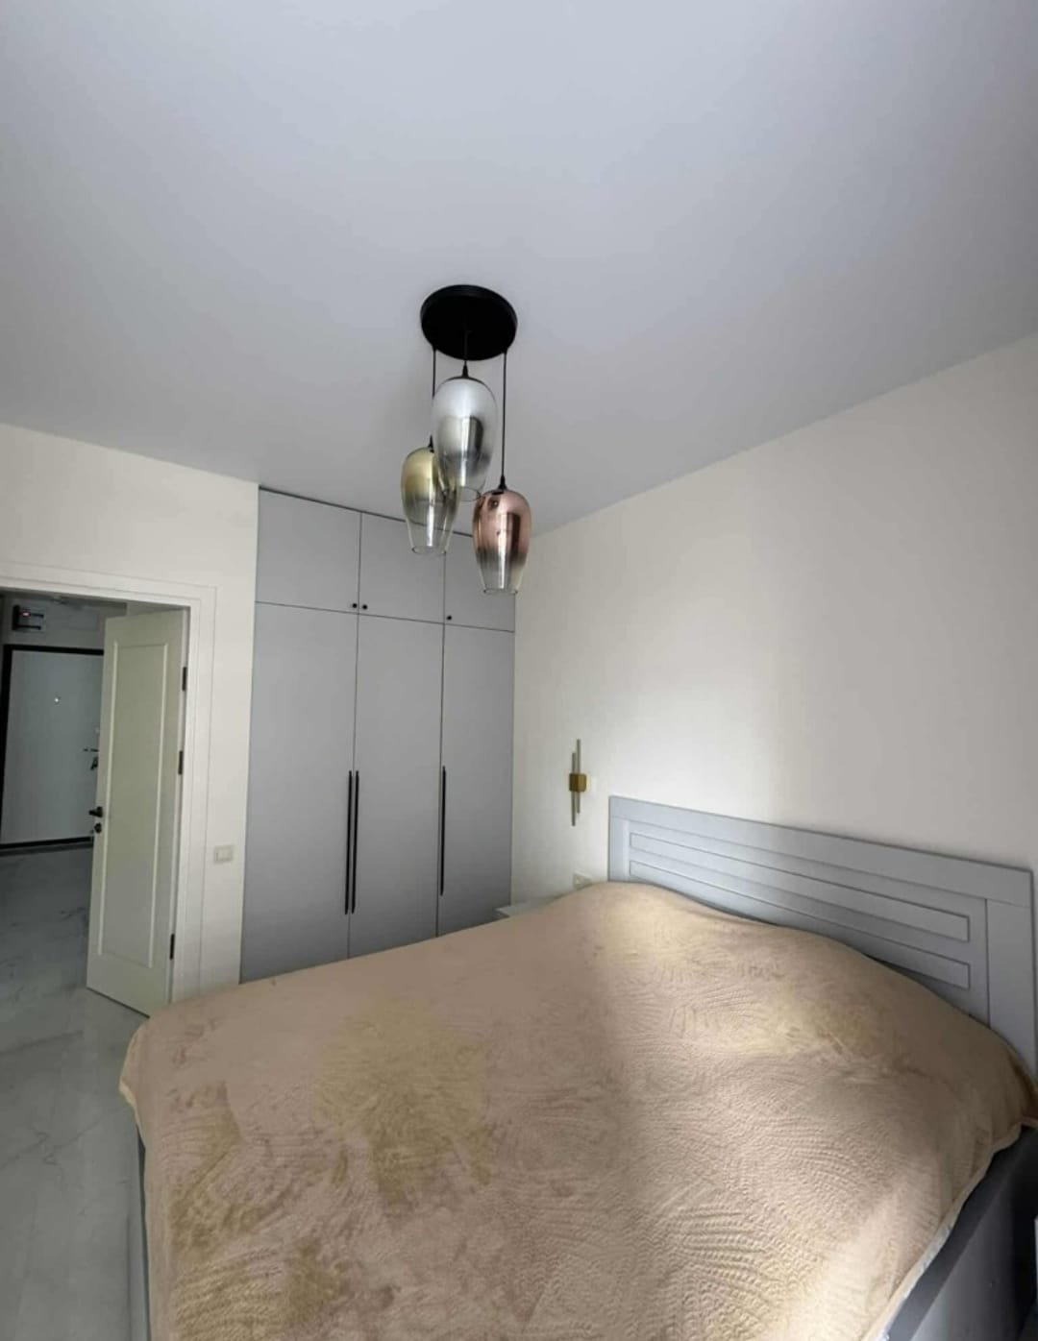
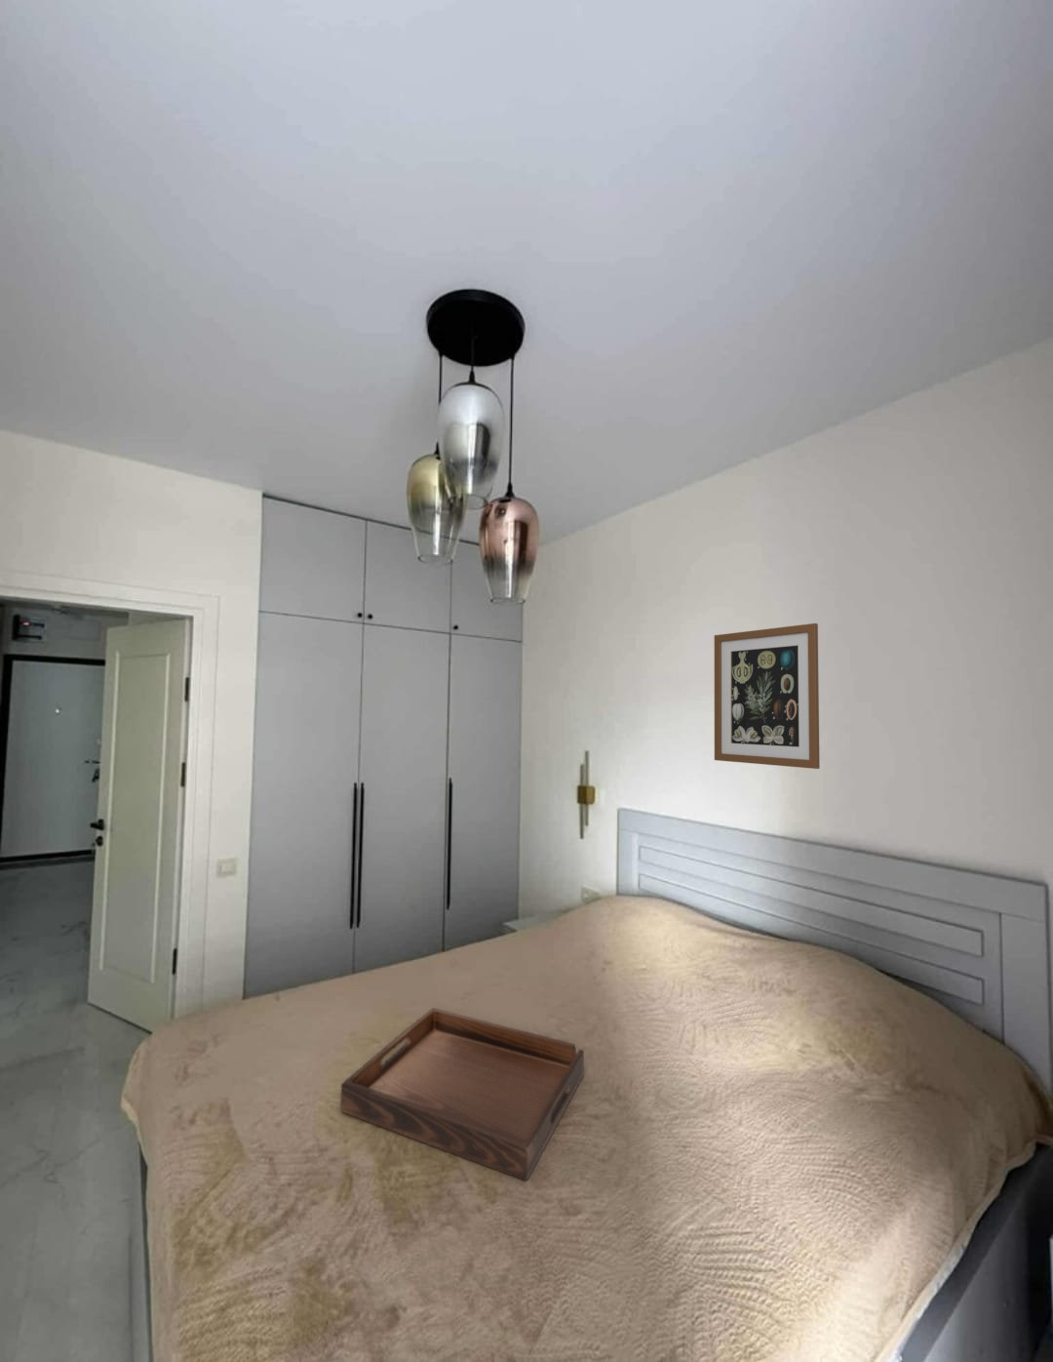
+ wall art [714,622,821,769]
+ serving tray [339,1007,585,1182]
